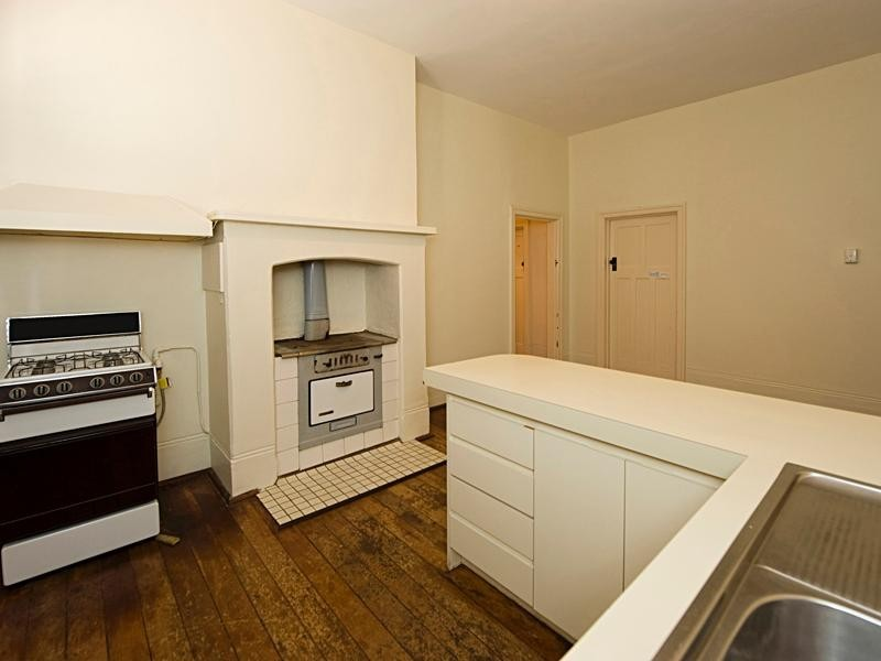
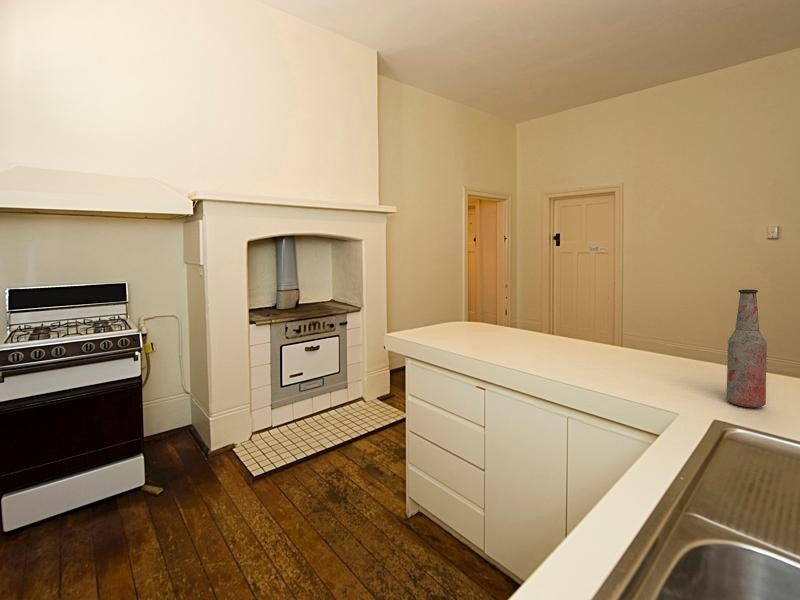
+ bottle [725,288,768,408]
